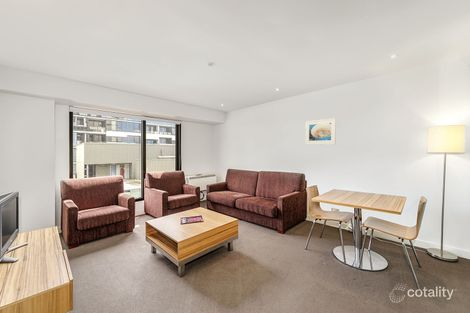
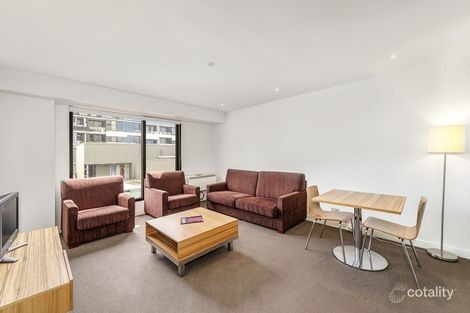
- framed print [304,117,337,146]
